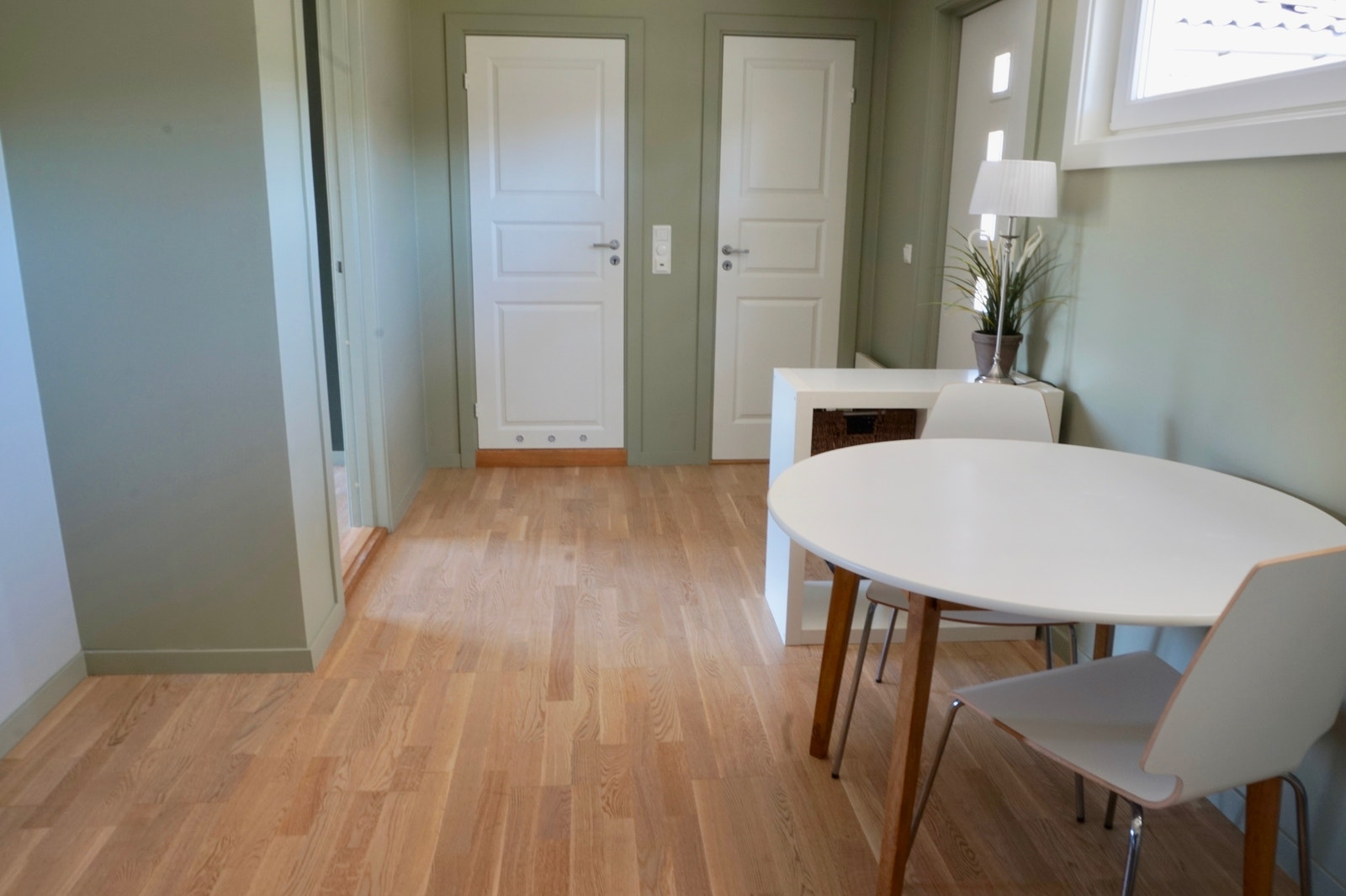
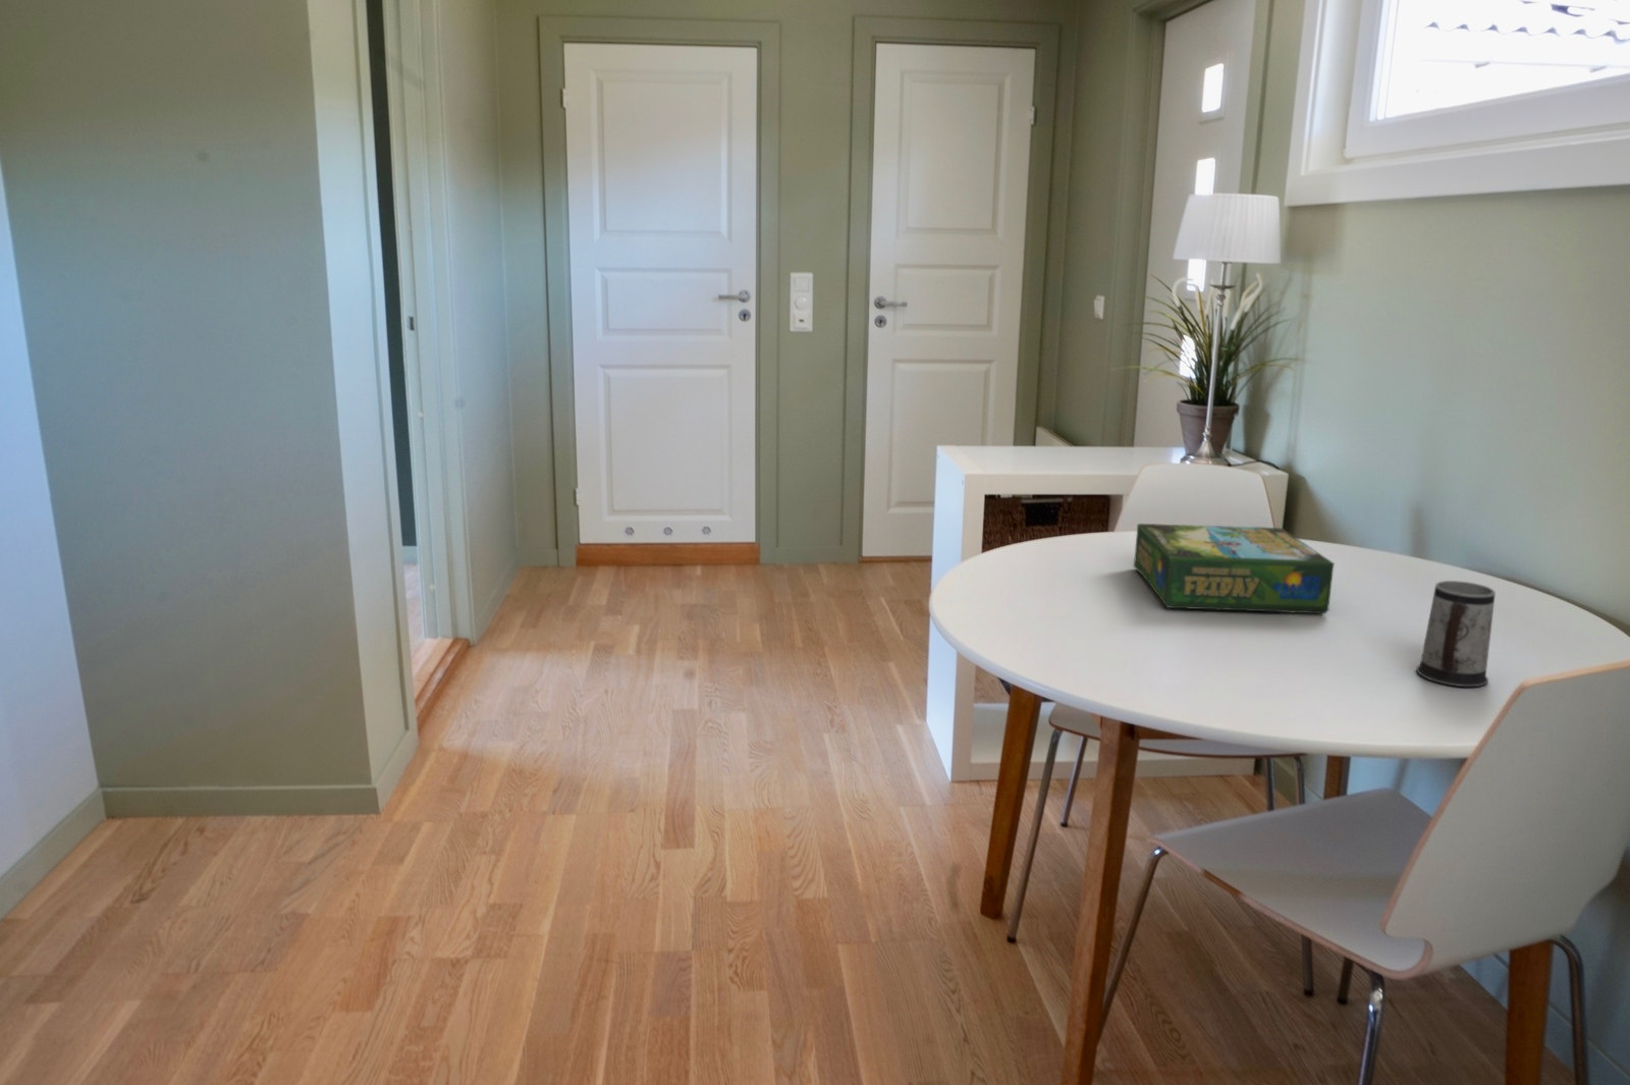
+ mug [1414,580,1497,688]
+ board game [1132,523,1336,614]
